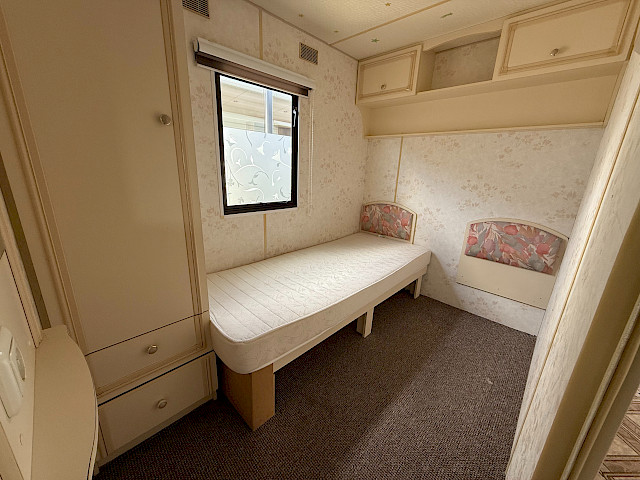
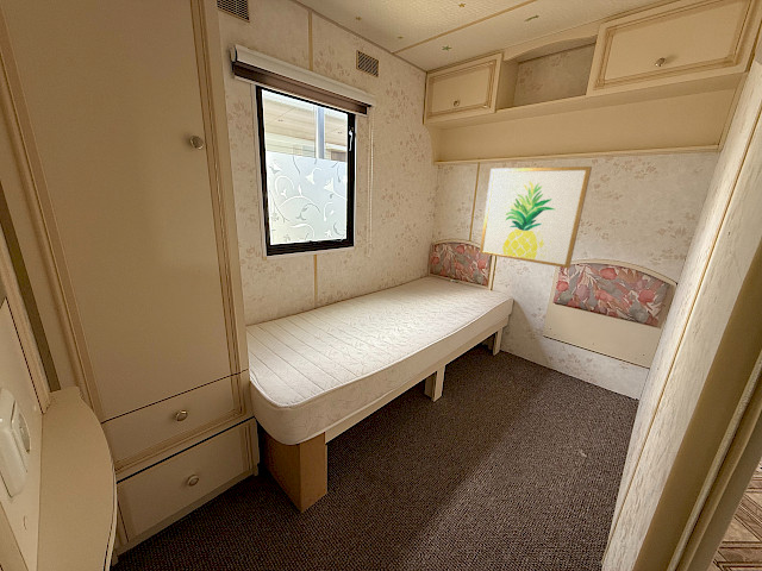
+ wall art [479,165,593,269]
